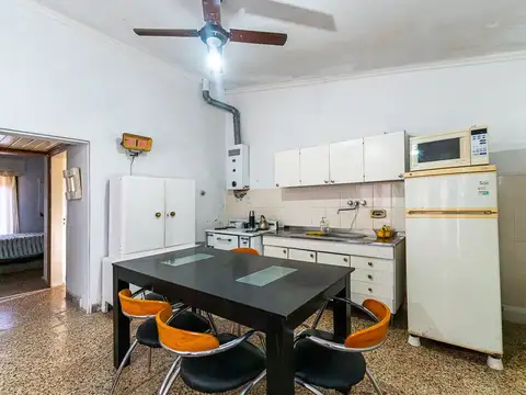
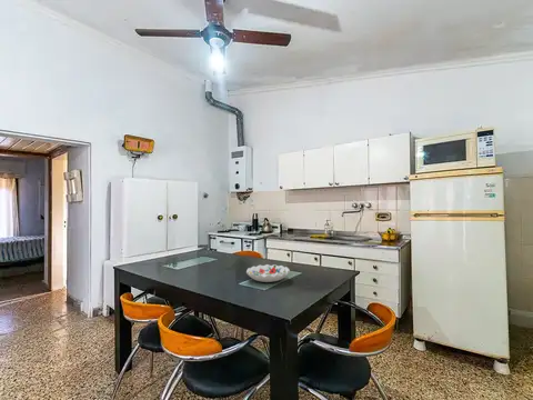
+ decorative bowl [245,263,291,283]
